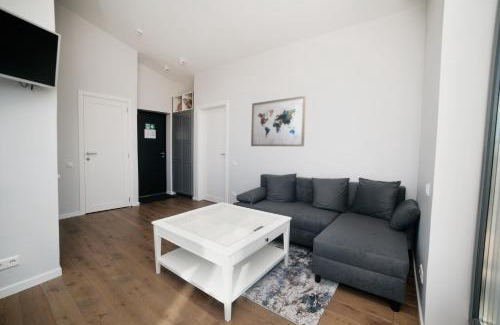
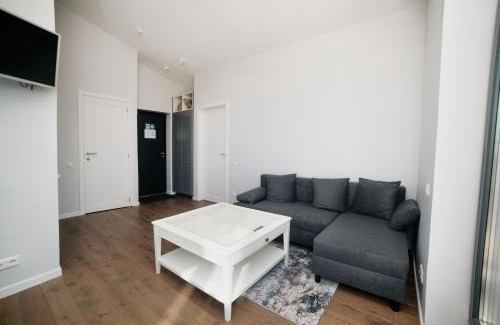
- wall art [250,95,307,147]
